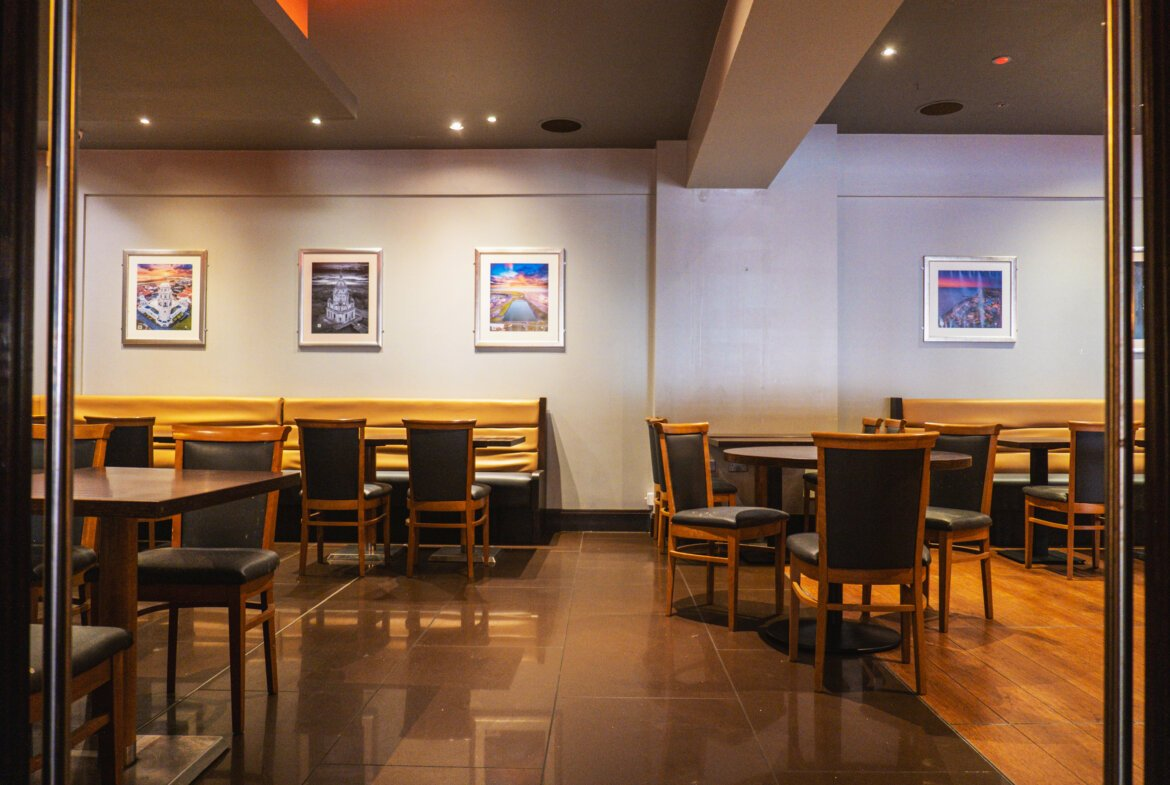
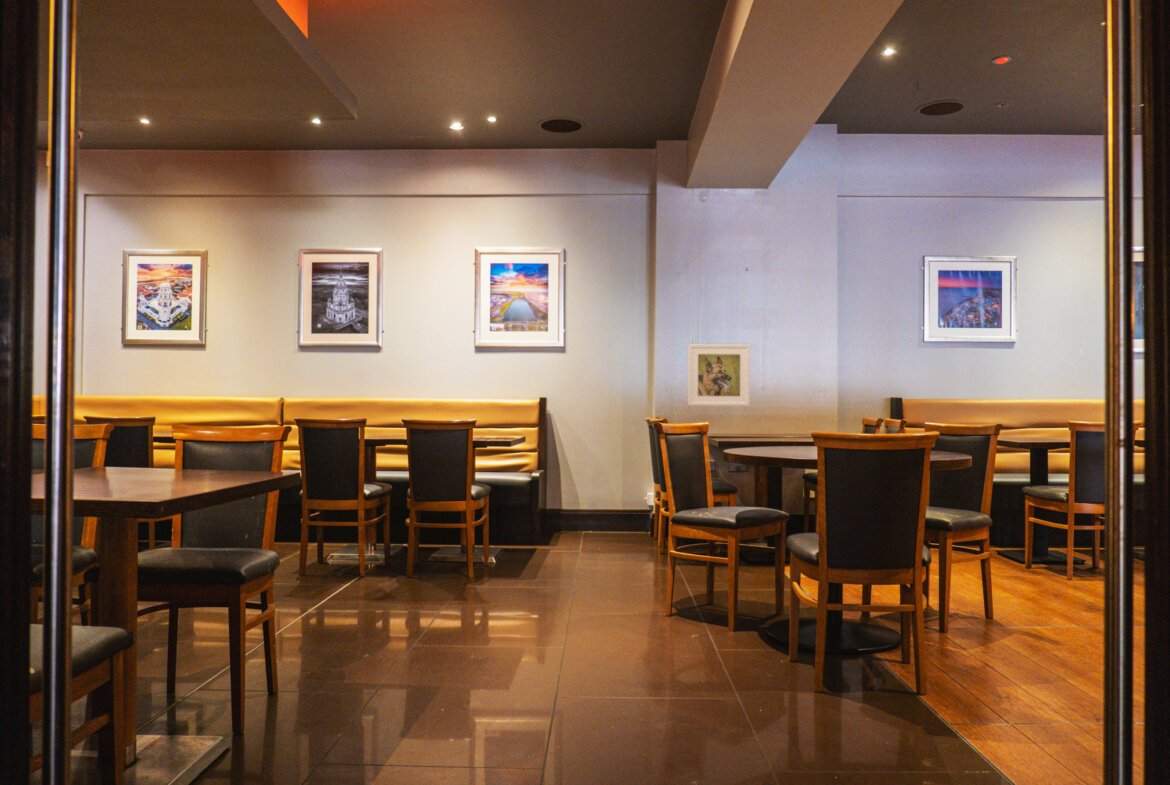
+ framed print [687,343,751,407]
